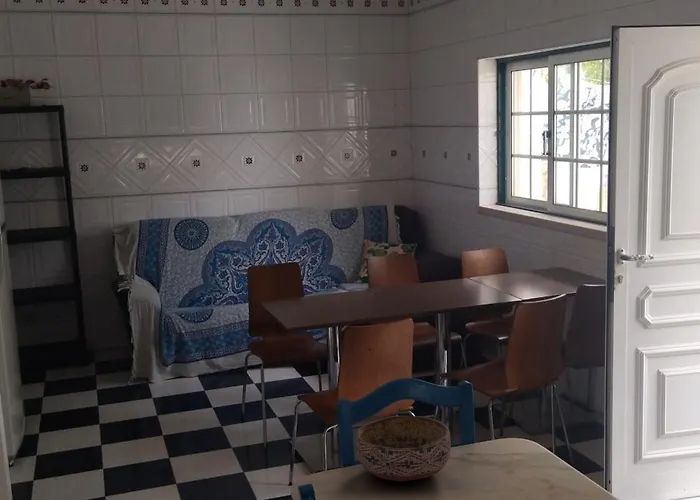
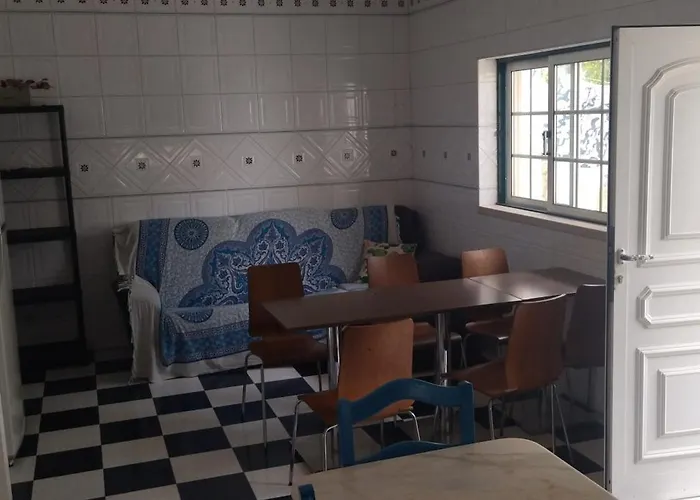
- bowl [355,415,452,482]
